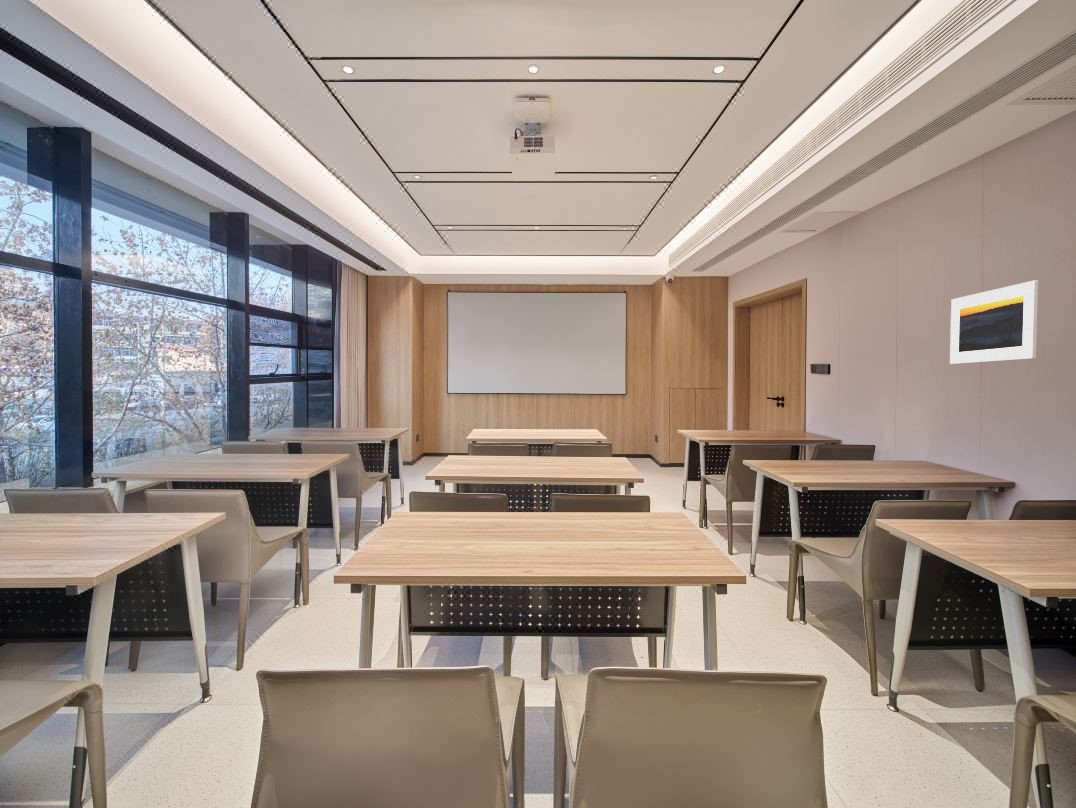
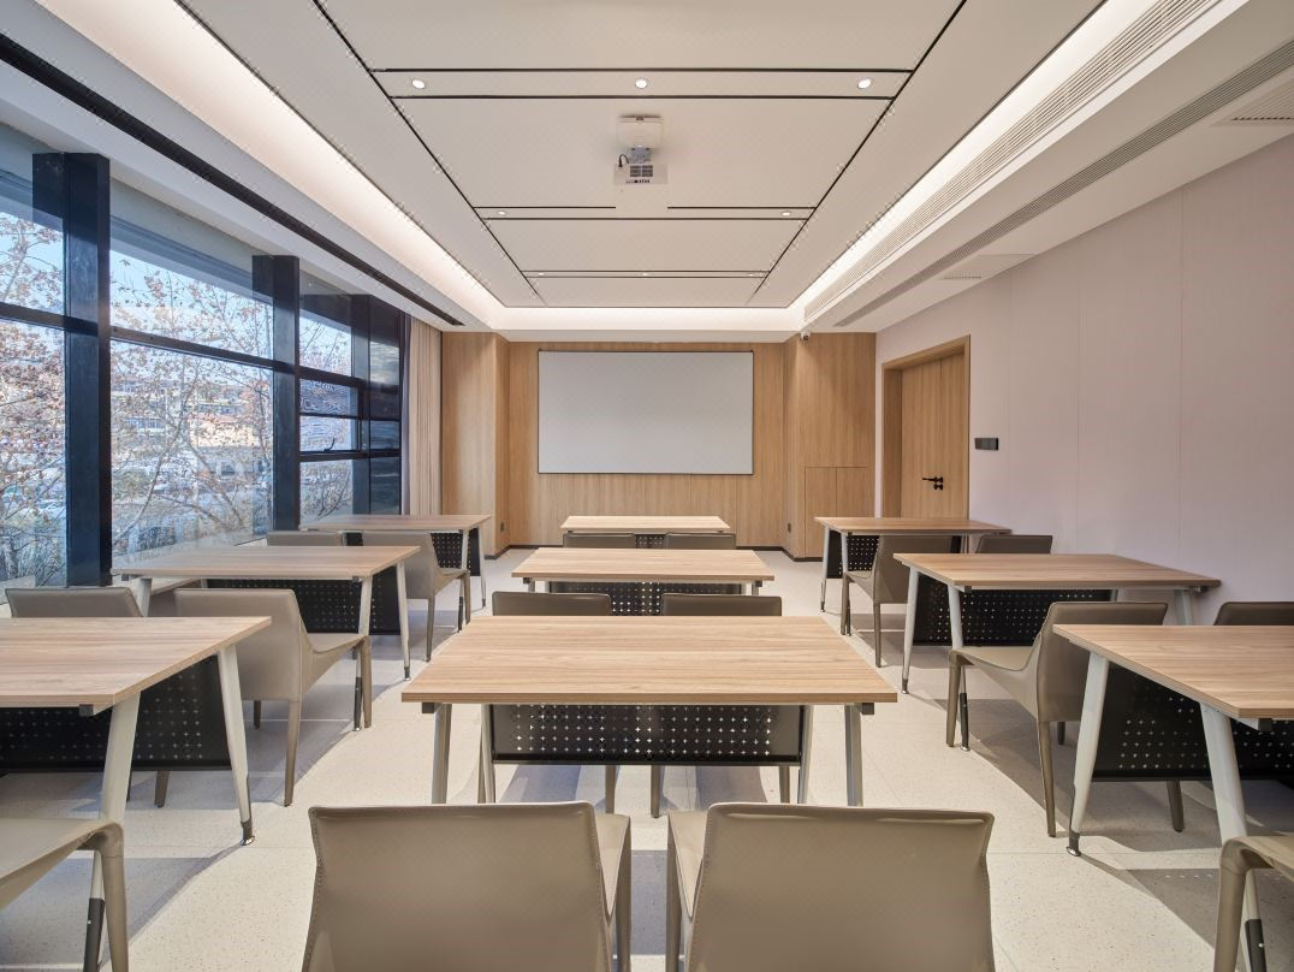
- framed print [949,279,1039,365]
